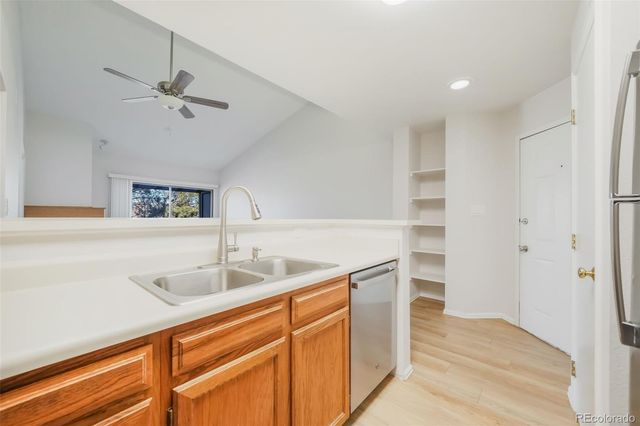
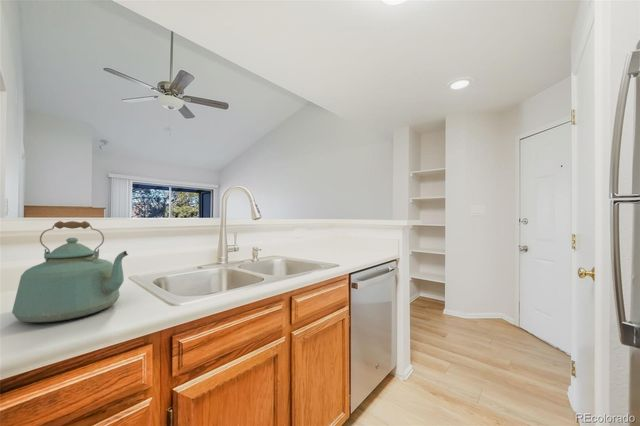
+ kettle [11,220,129,324]
